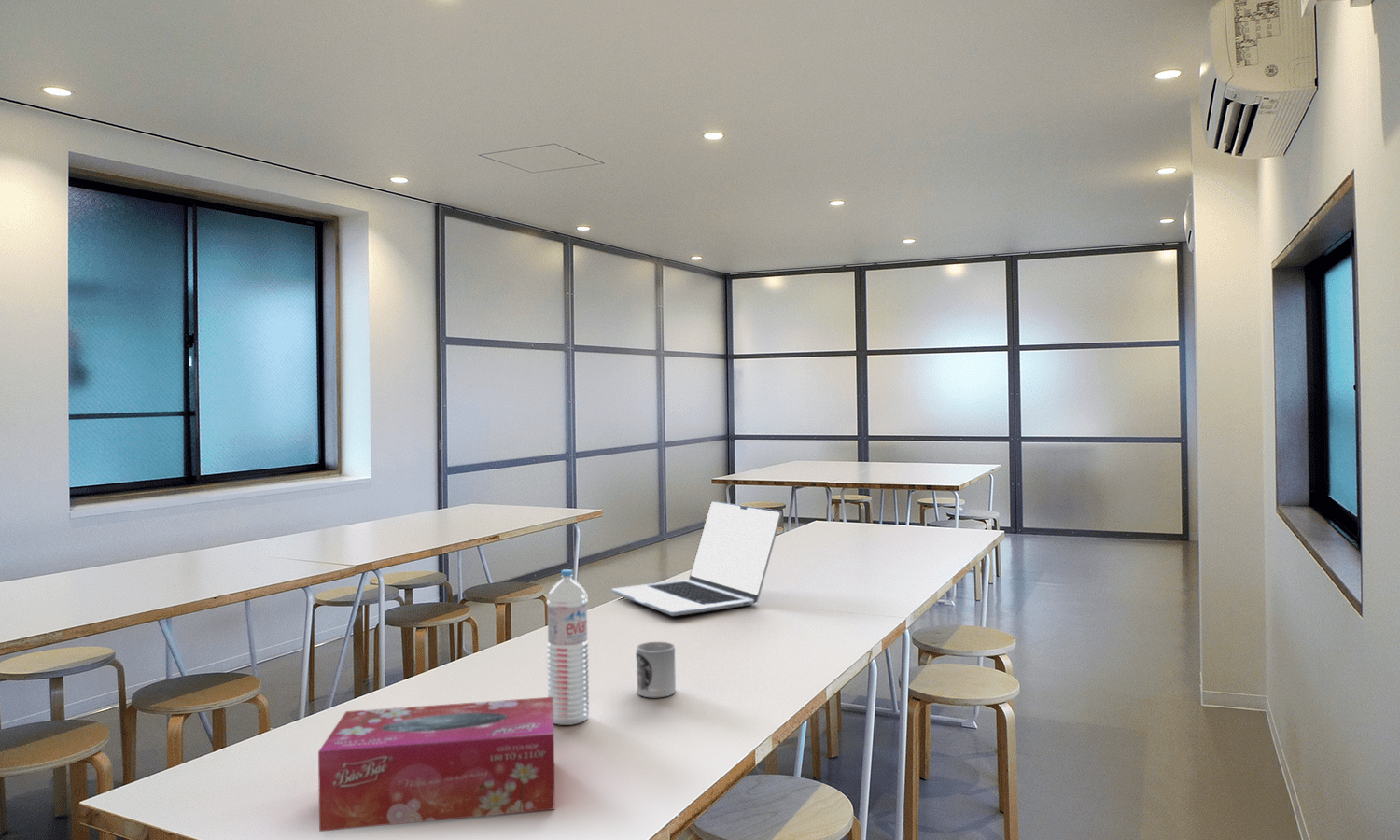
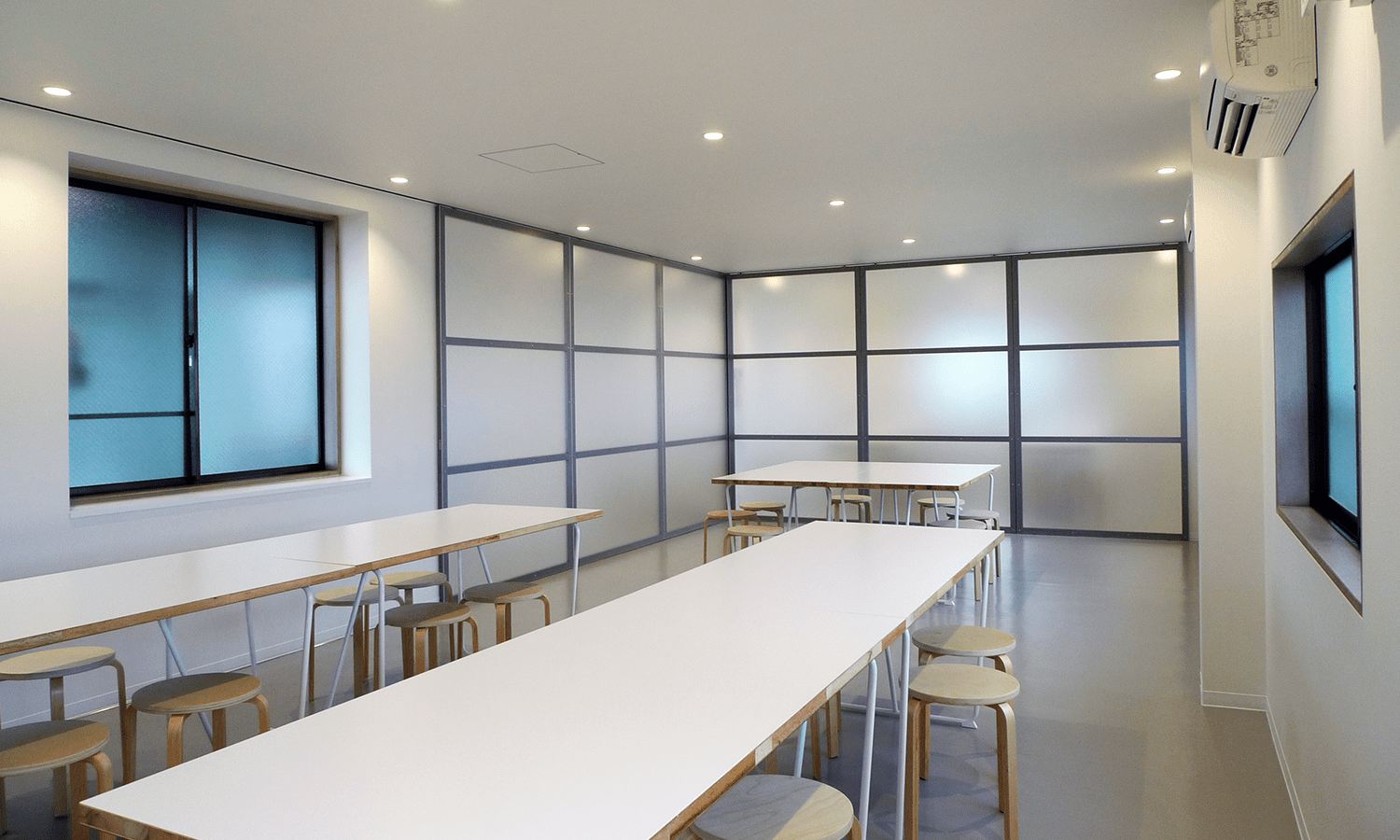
- cup [635,641,677,698]
- laptop [611,500,783,617]
- water bottle [546,568,590,726]
- tissue box [317,696,555,833]
